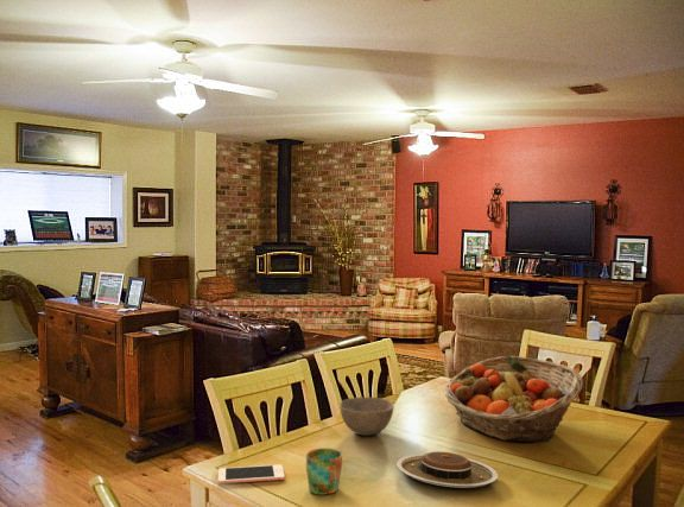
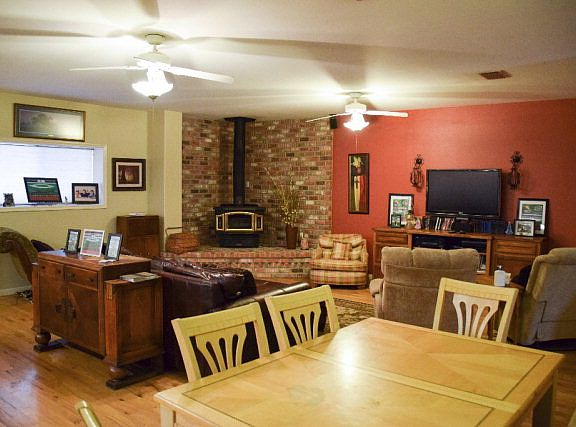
- cell phone [217,463,286,484]
- fruit basket [444,355,584,443]
- plate [395,451,499,489]
- mug [305,448,343,496]
- bowl [338,397,395,437]
